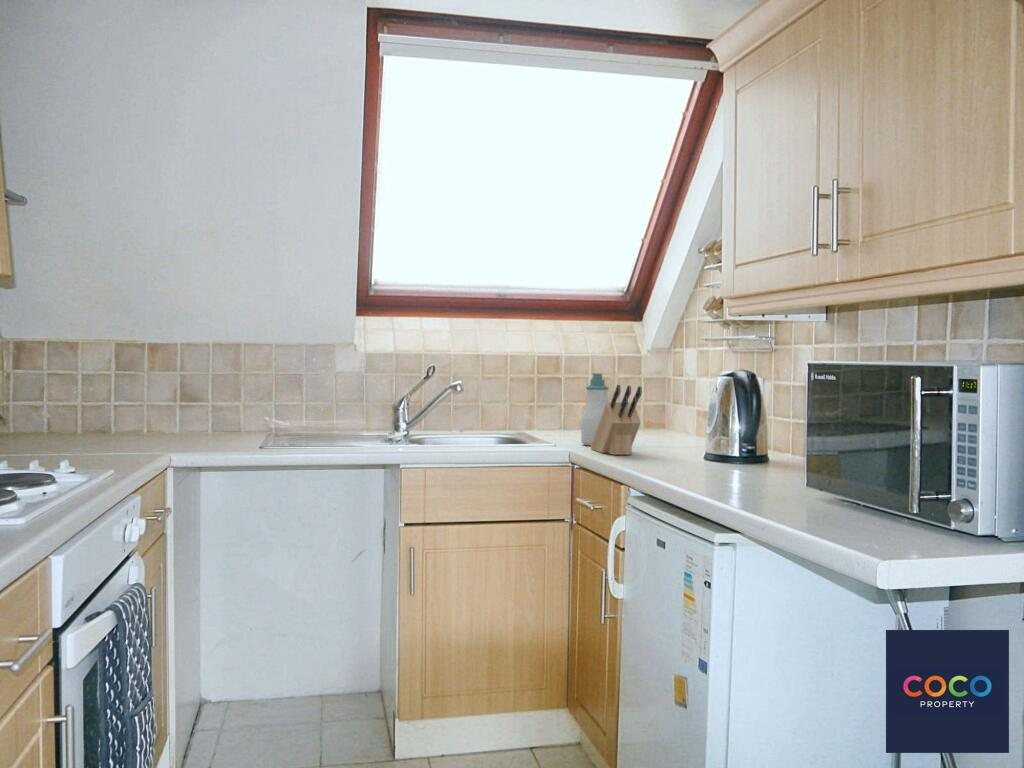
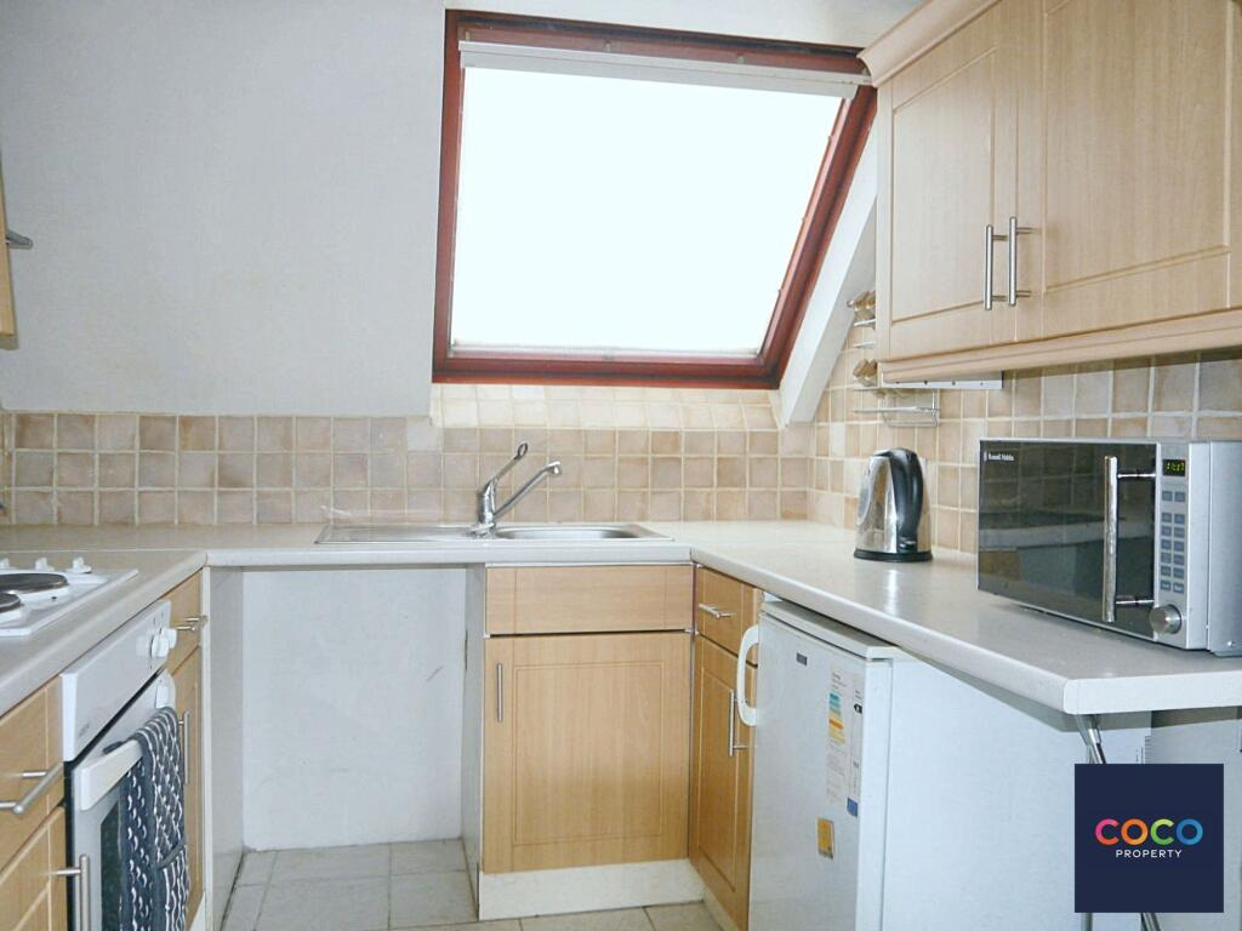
- soap bottle [580,372,610,446]
- knife block [590,384,643,456]
